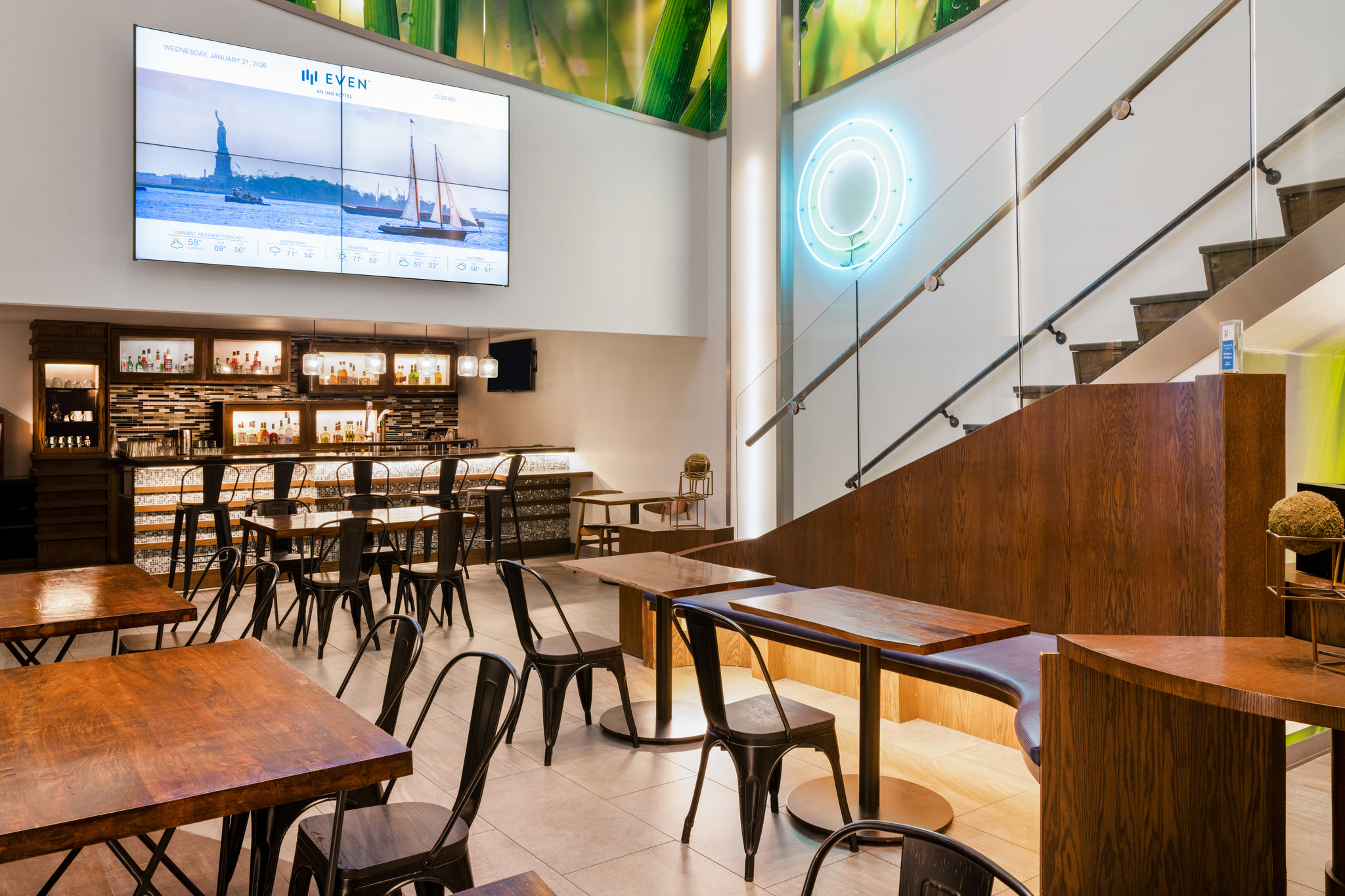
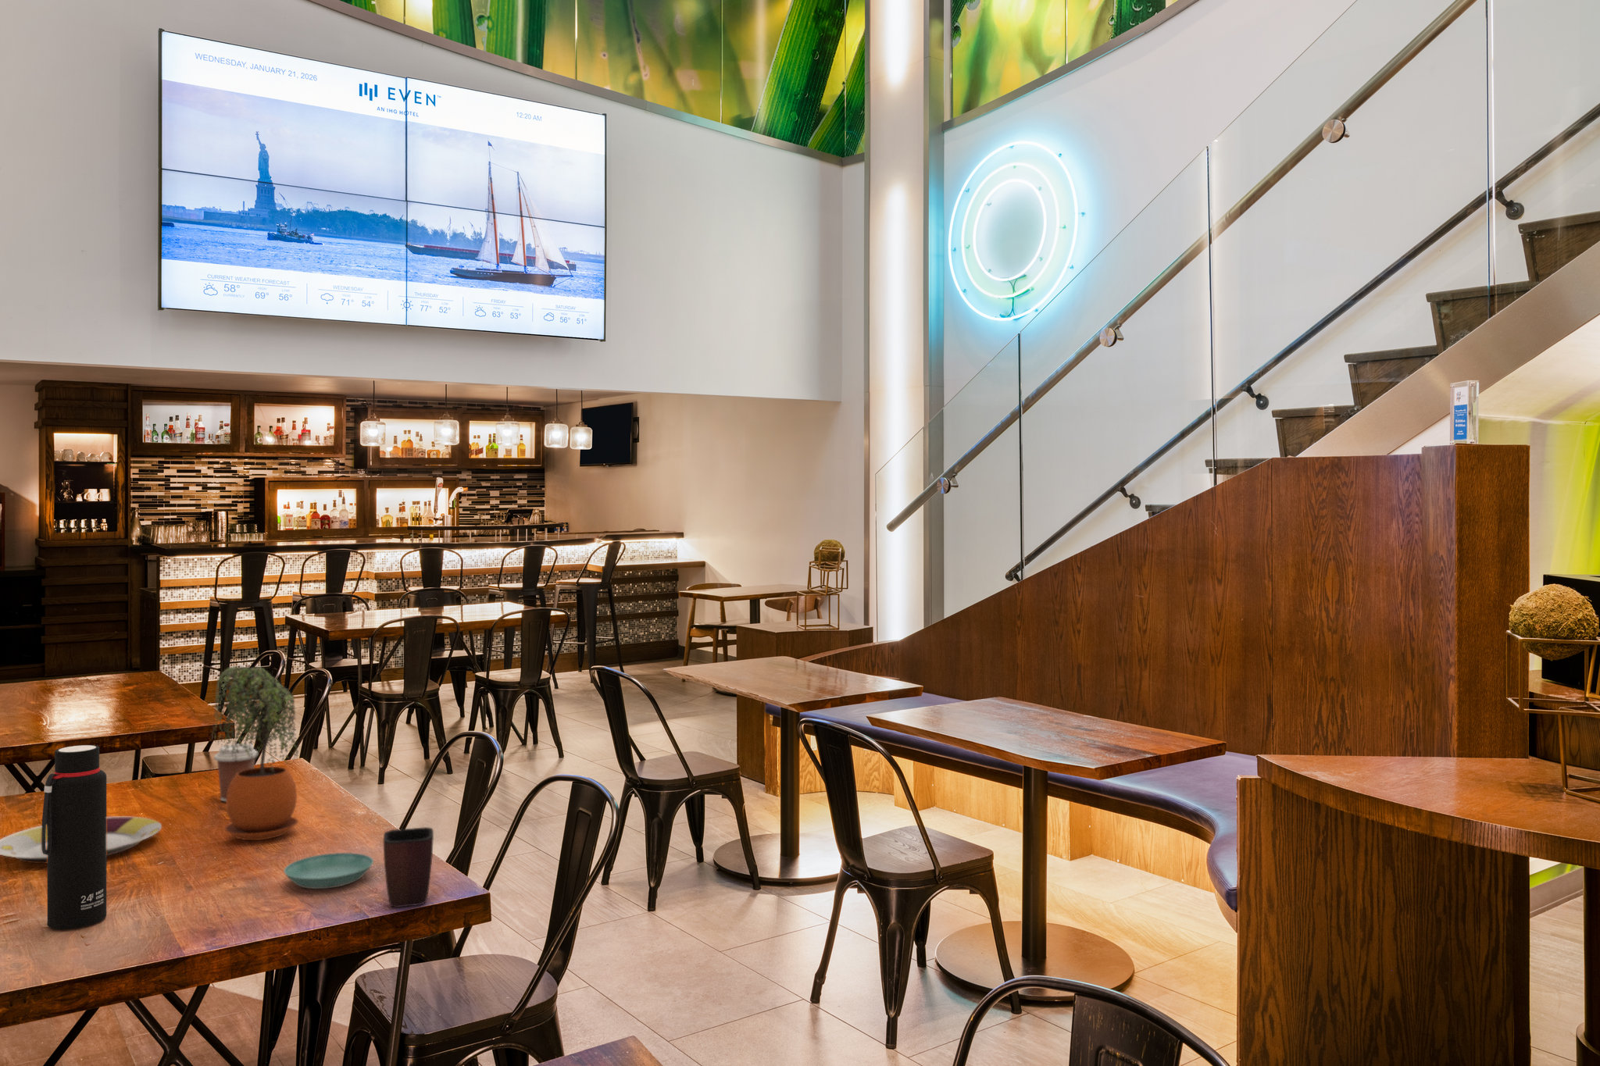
+ coffee cup [213,742,258,802]
+ potted plant [211,665,300,841]
+ plate [0,816,163,865]
+ saucer [283,852,375,890]
+ mug [383,826,434,908]
+ water bottle [42,745,107,930]
